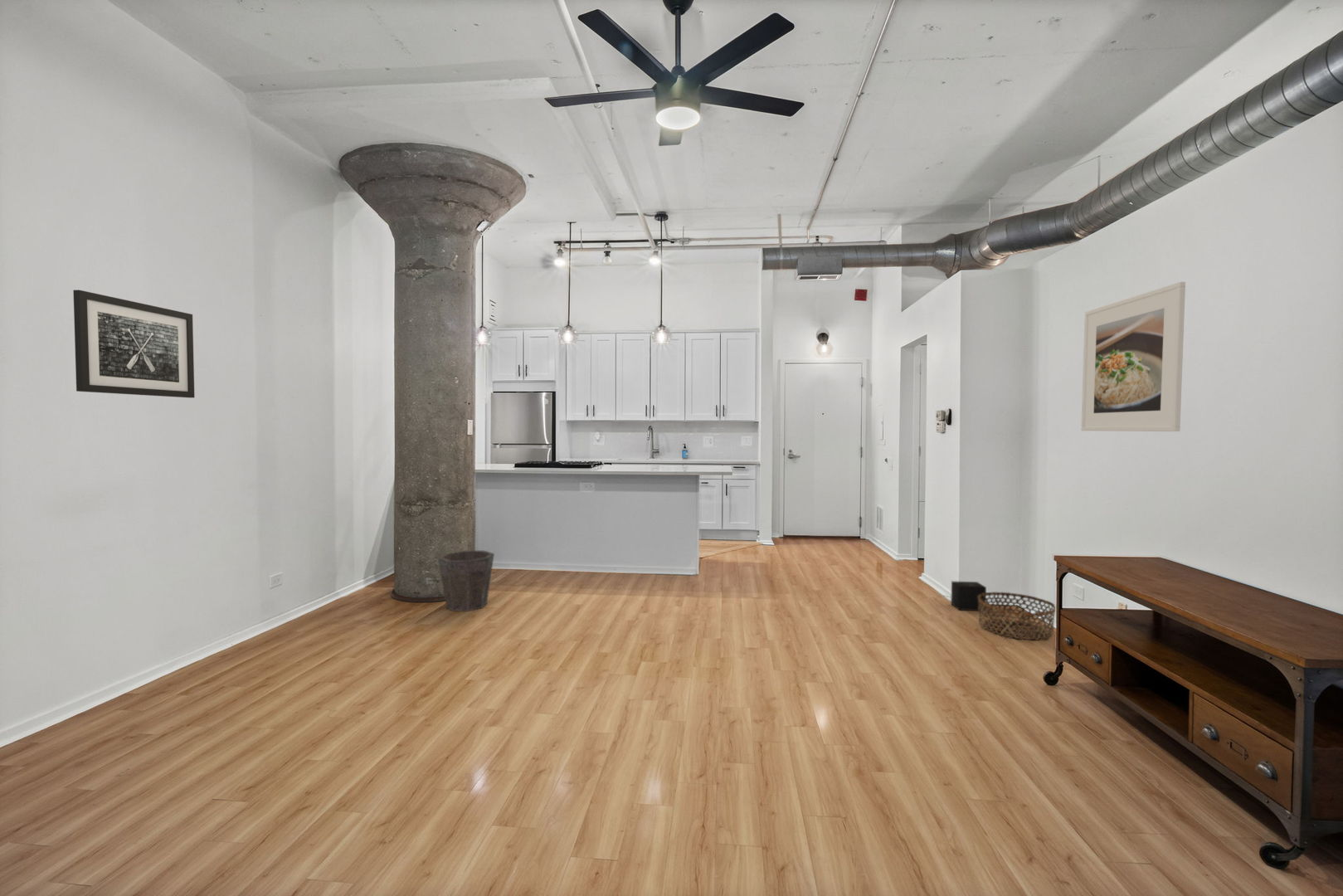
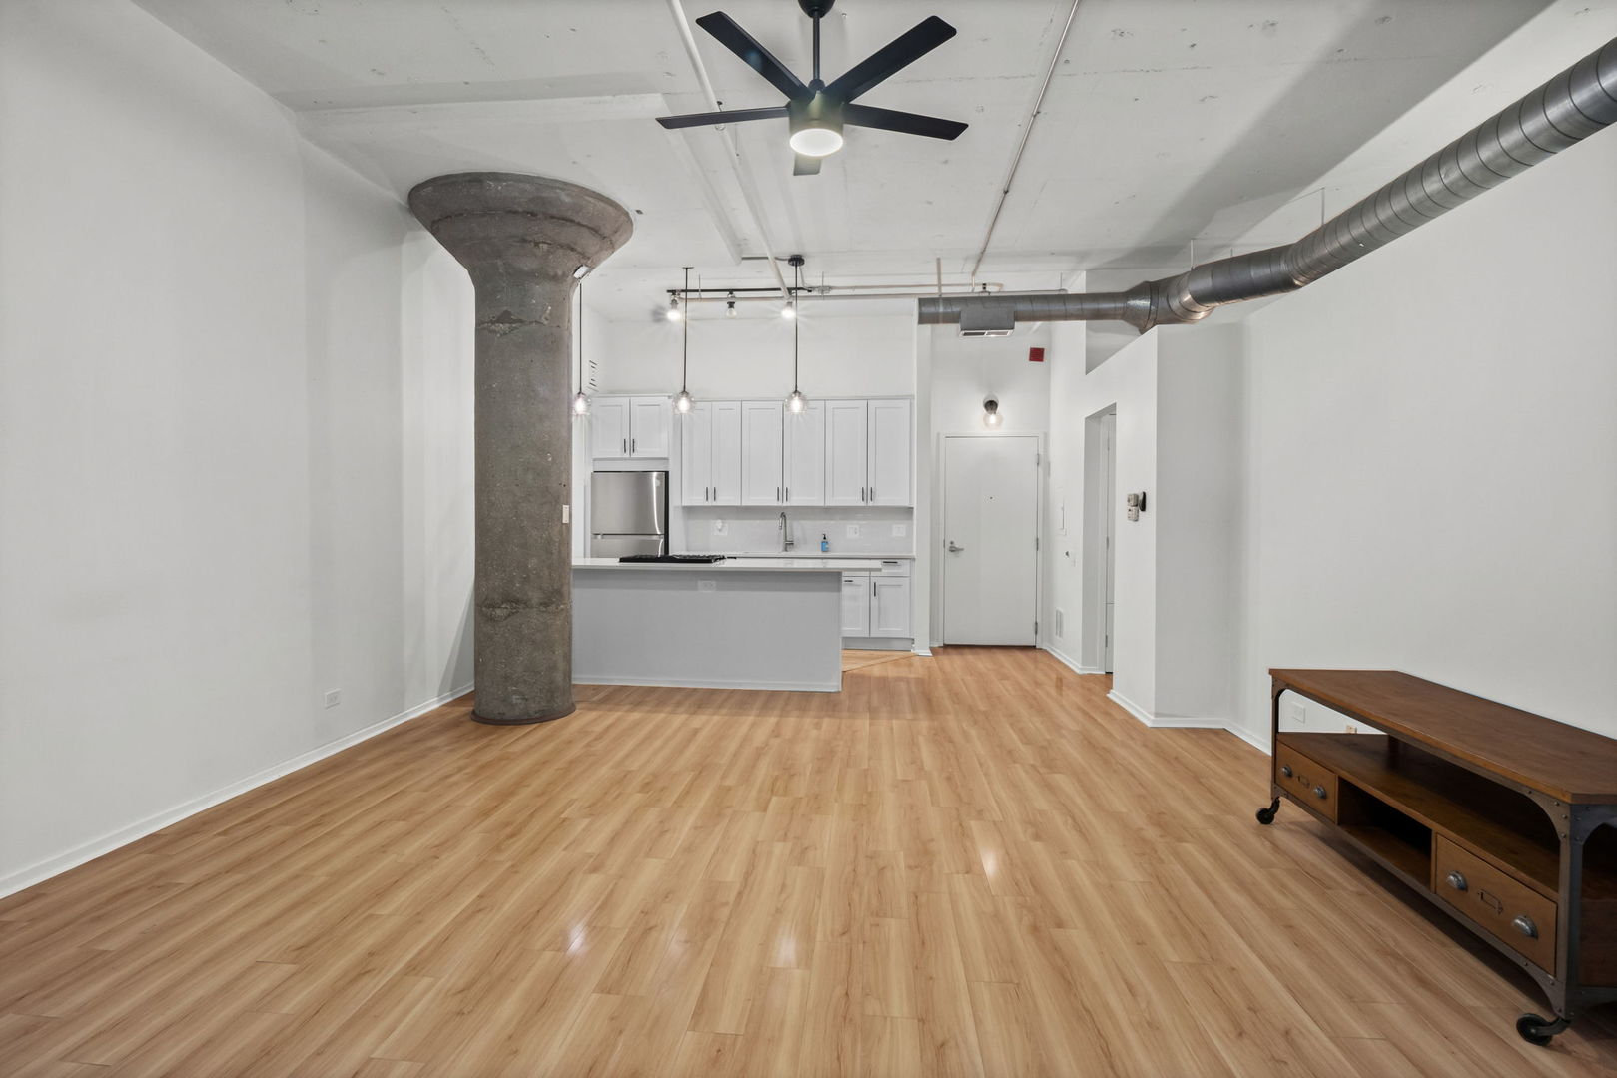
- waste bin [437,550,495,612]
- basket [978,592,1056,641]
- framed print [1080,281,1186,432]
- wall art [72,289,195,398]
- speaker [932,581,988,611]
